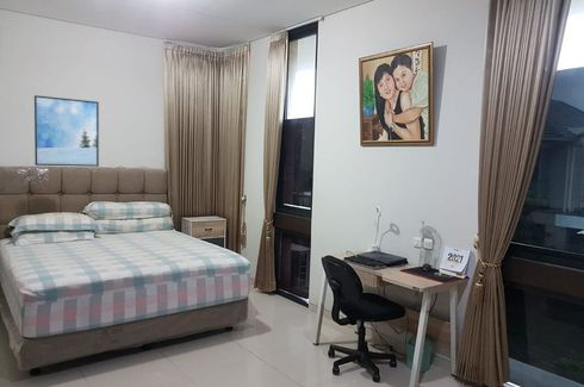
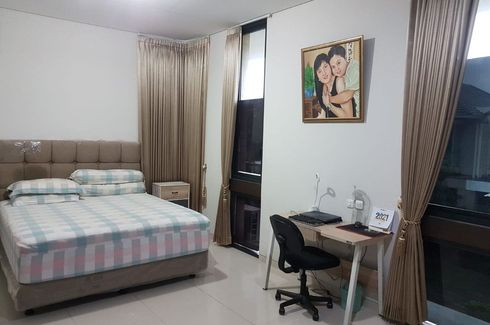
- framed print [33,94,100,168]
